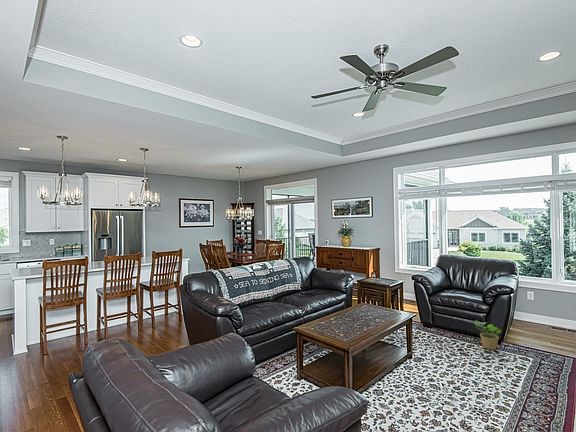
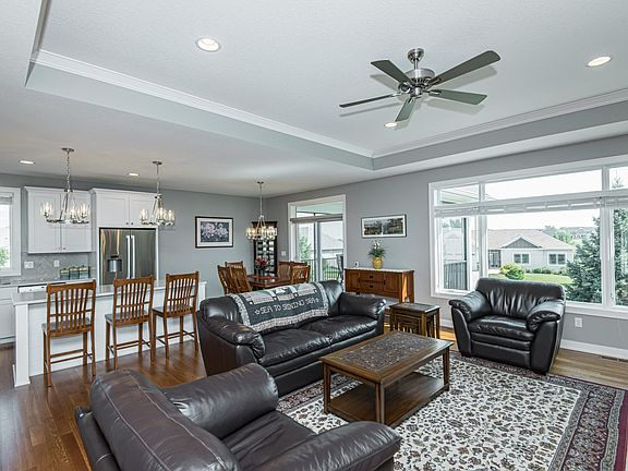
- potted plant [473,319,502,350]
